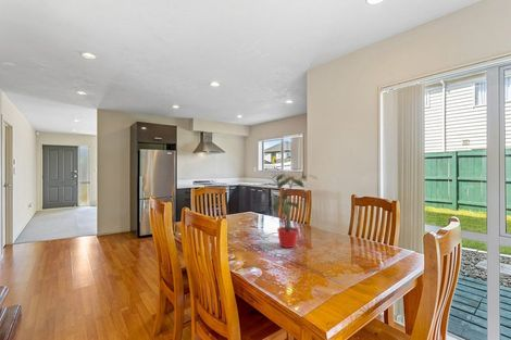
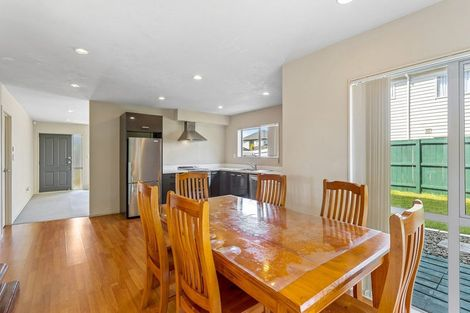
- potted plant [264,173,320,249]
